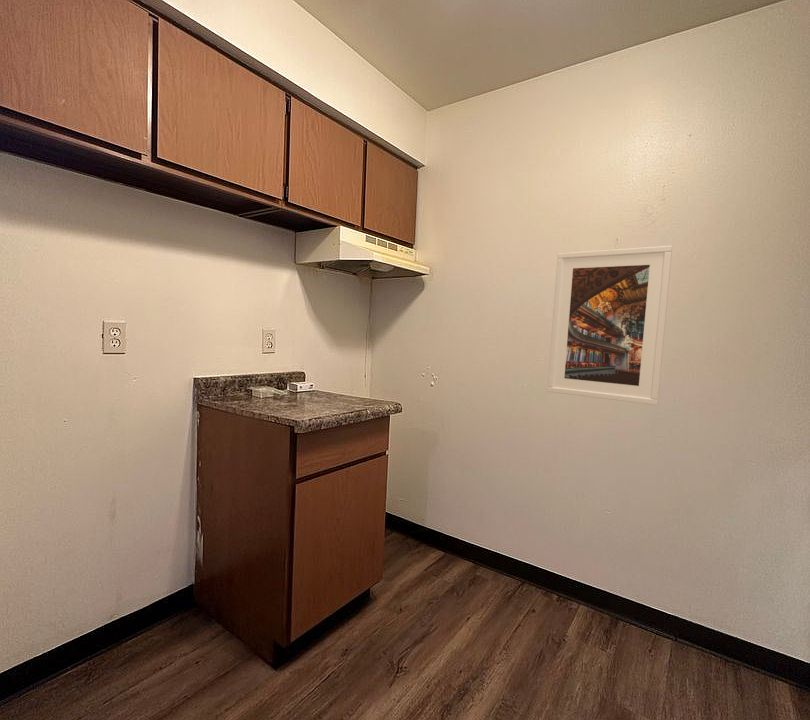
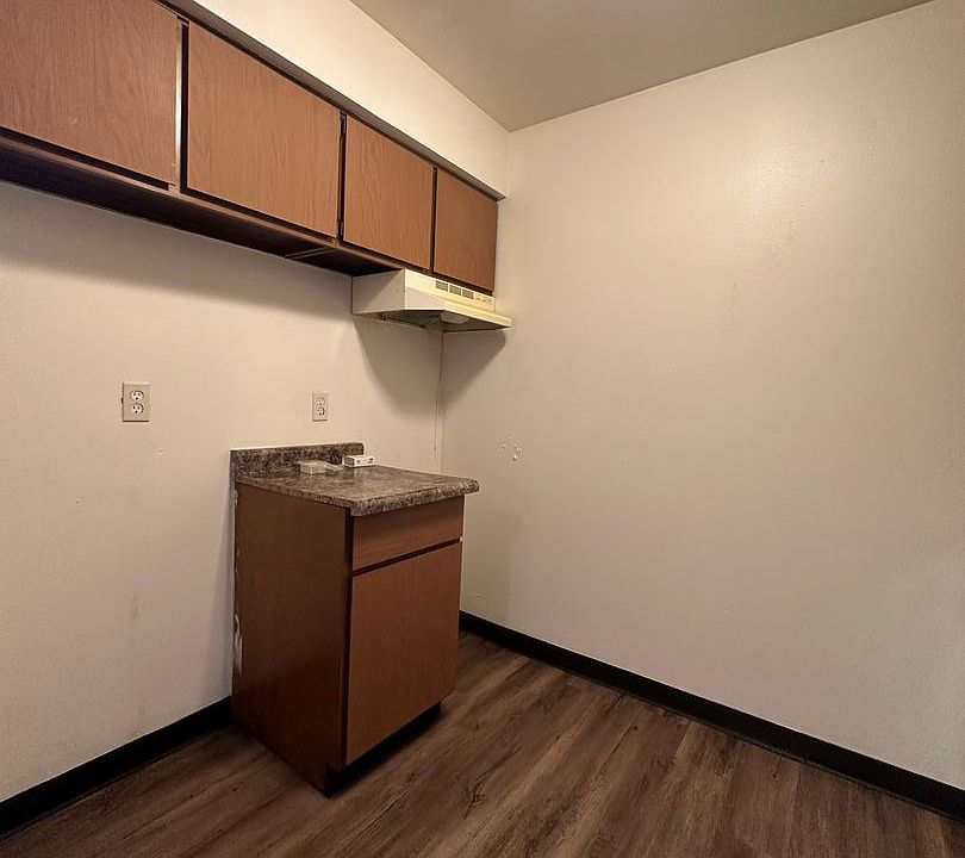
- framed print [546,245,673,406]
